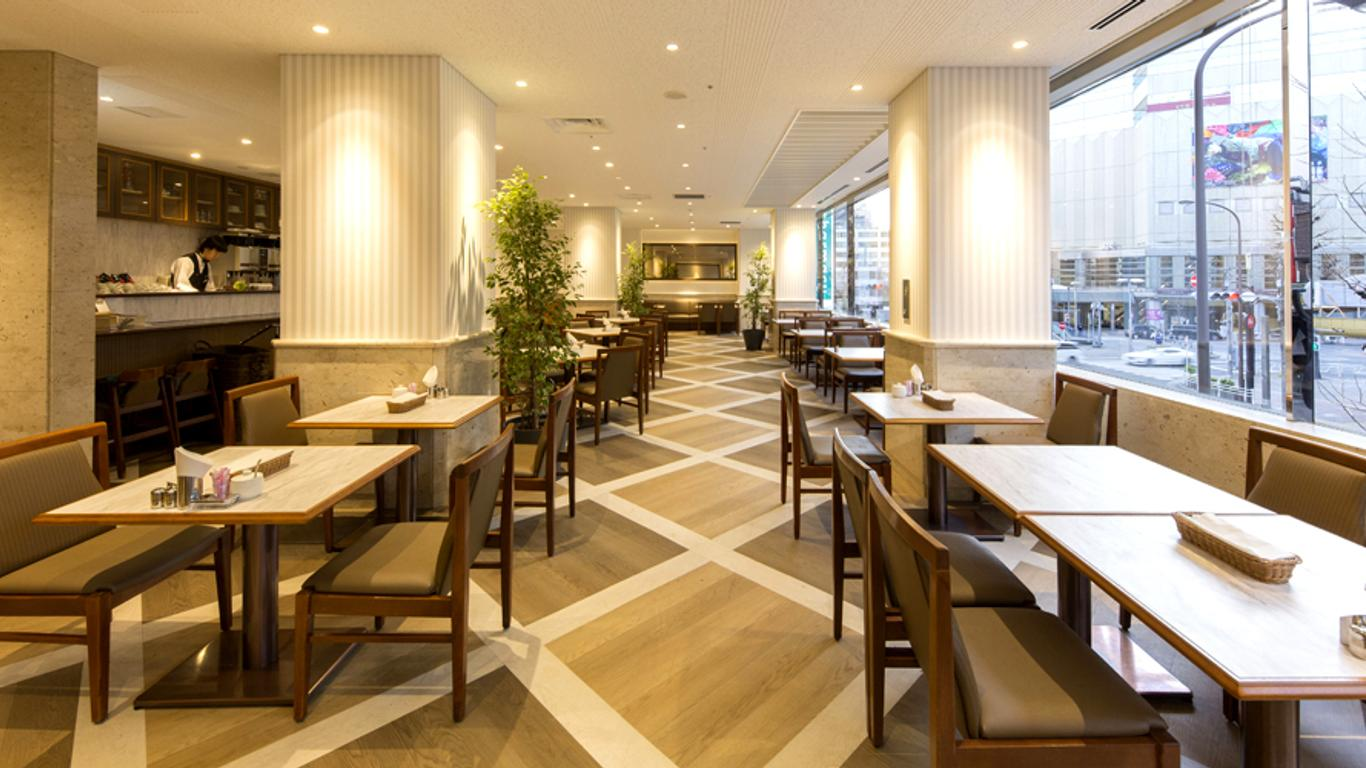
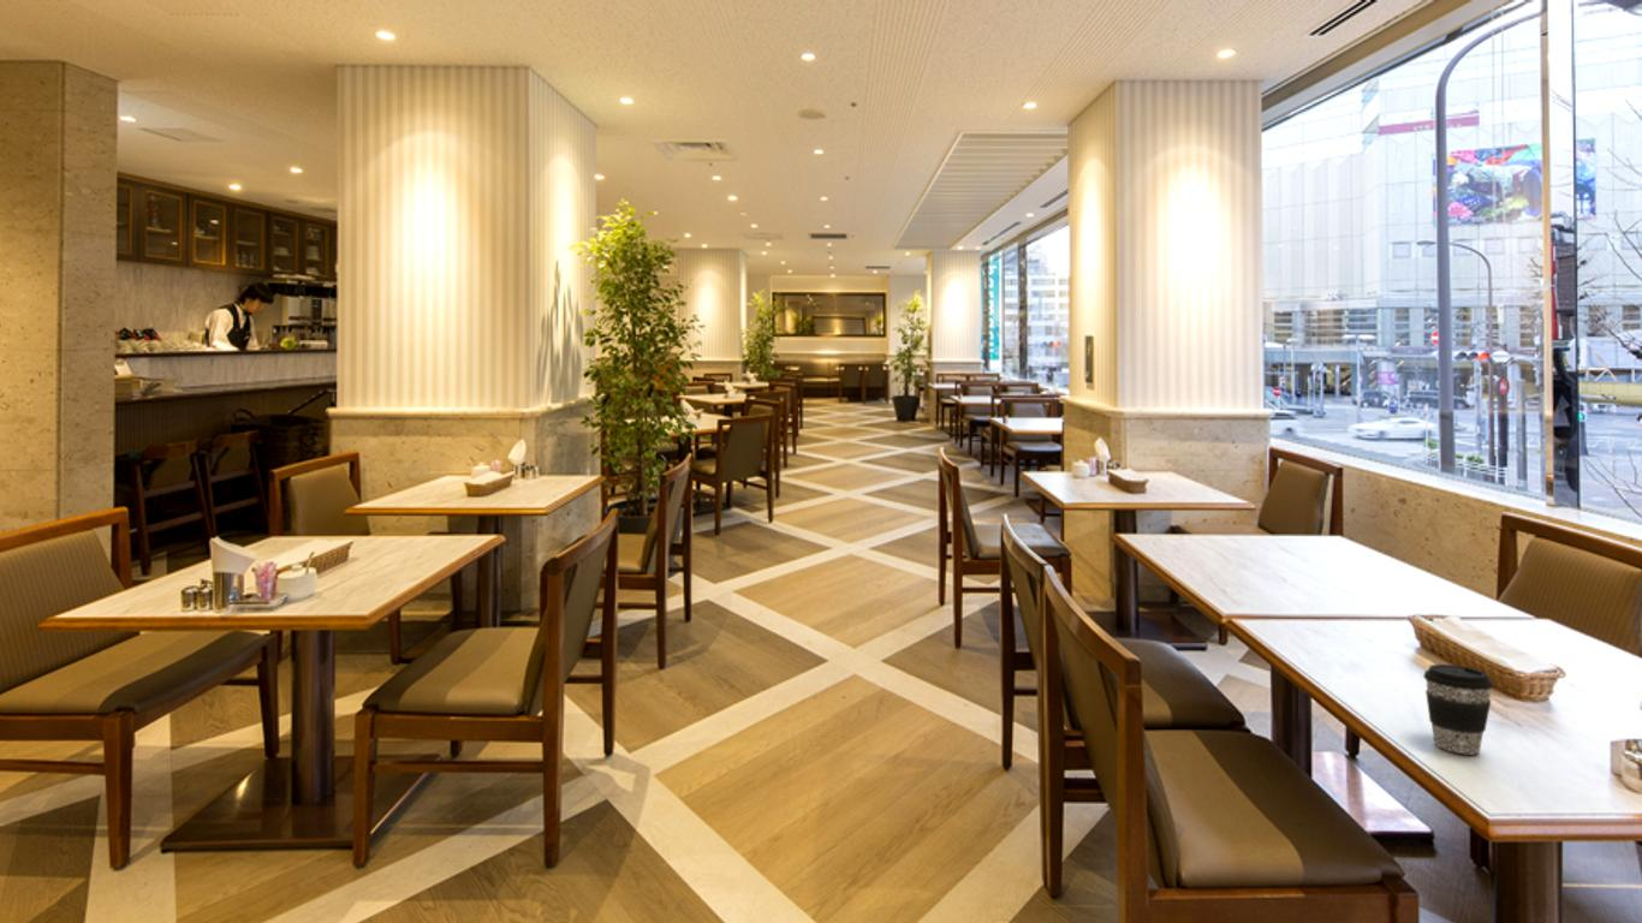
+ coffee cup [1422,663,1494,755]
